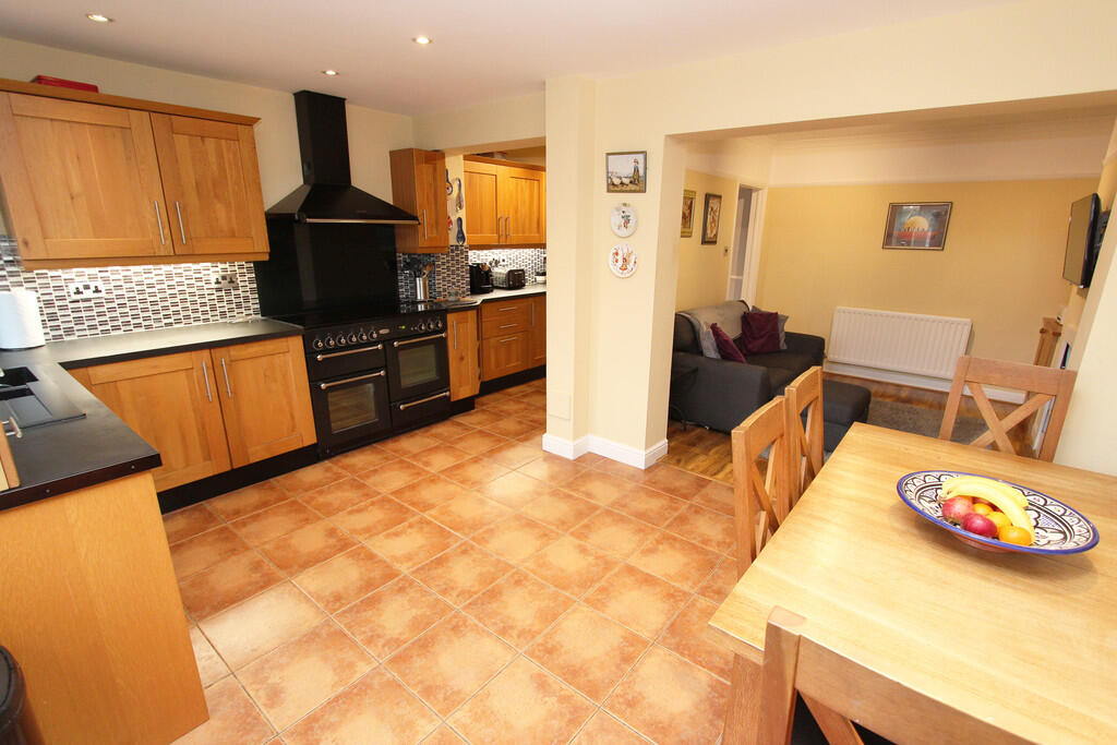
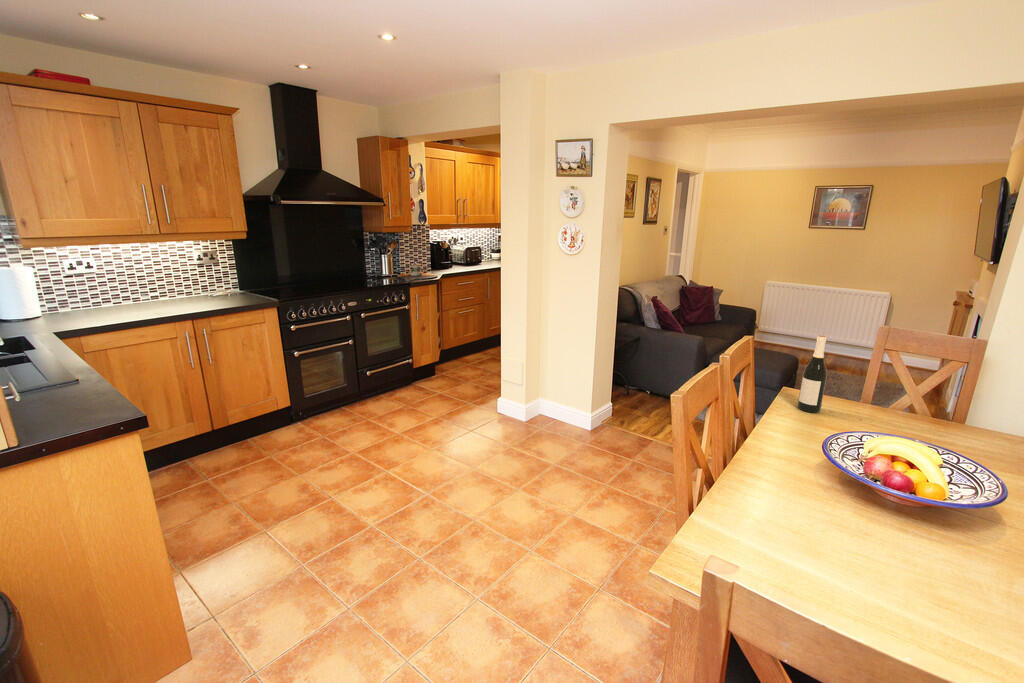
+ wine bottle [796,334,828,414]
